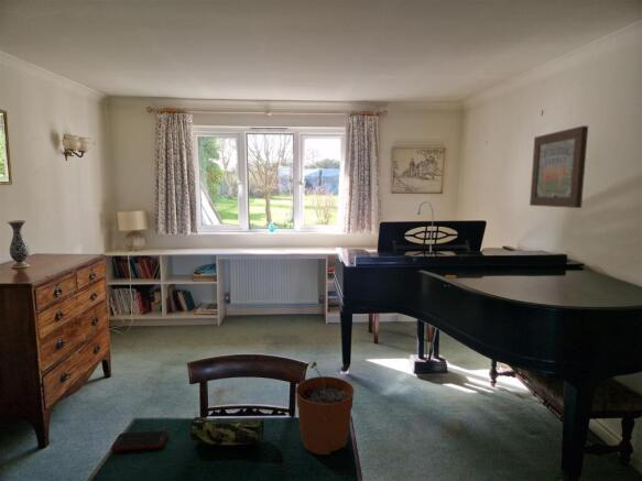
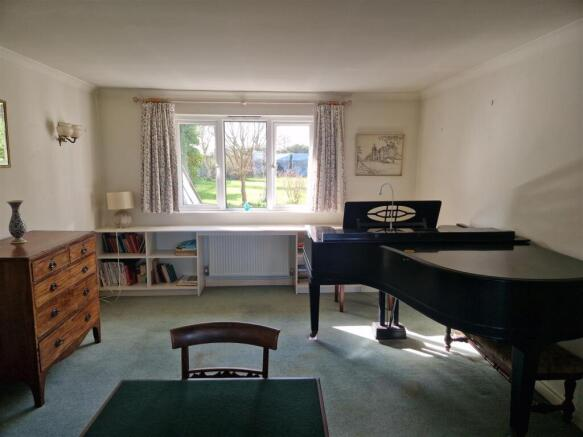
- cell phone [110,429,168,451]
- wall art [529,124,589,209]
- pencil case [189,416,265,447]
- plant pot [295,361,356,456]
